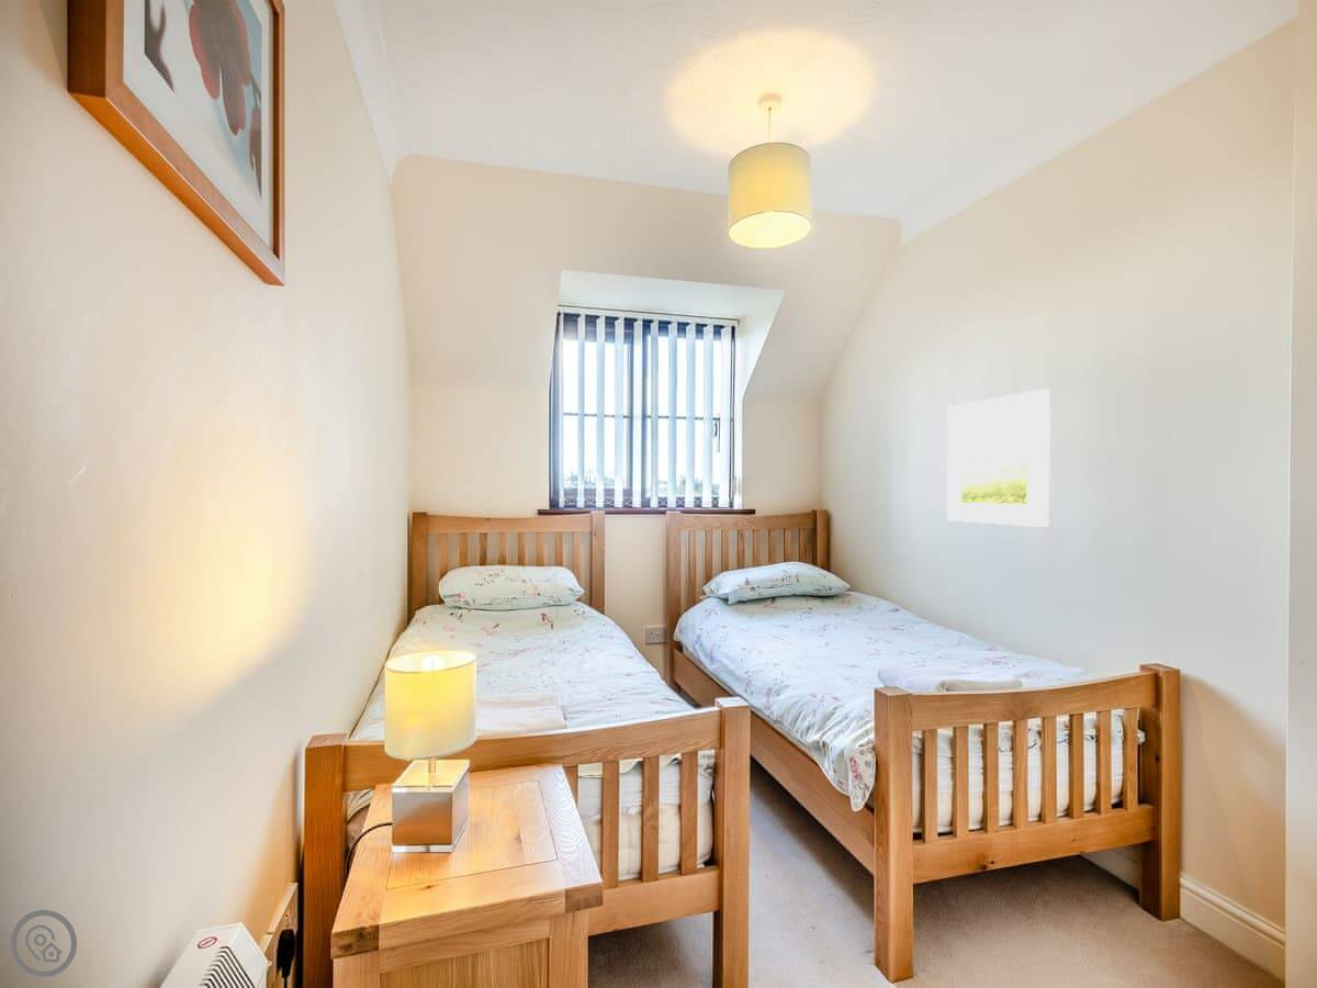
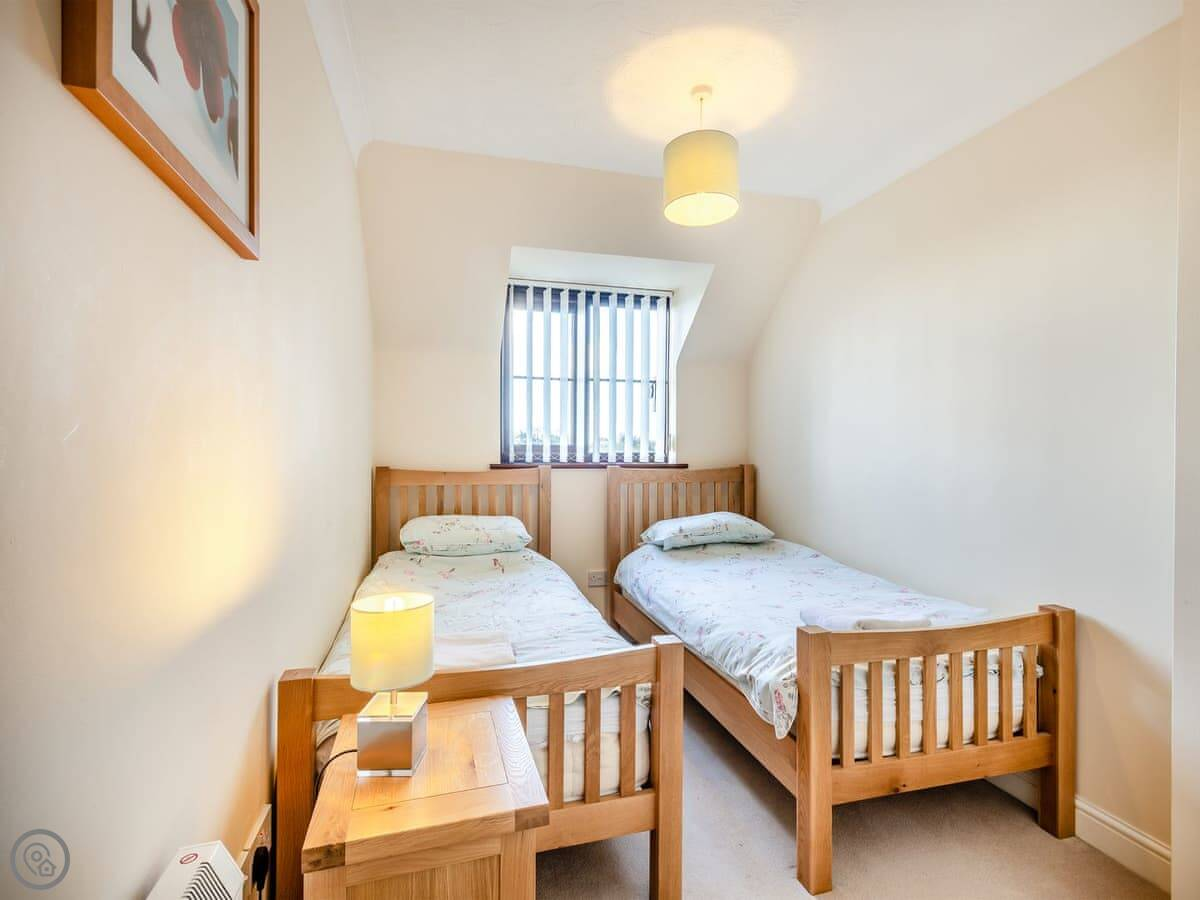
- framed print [946,388,1051,528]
